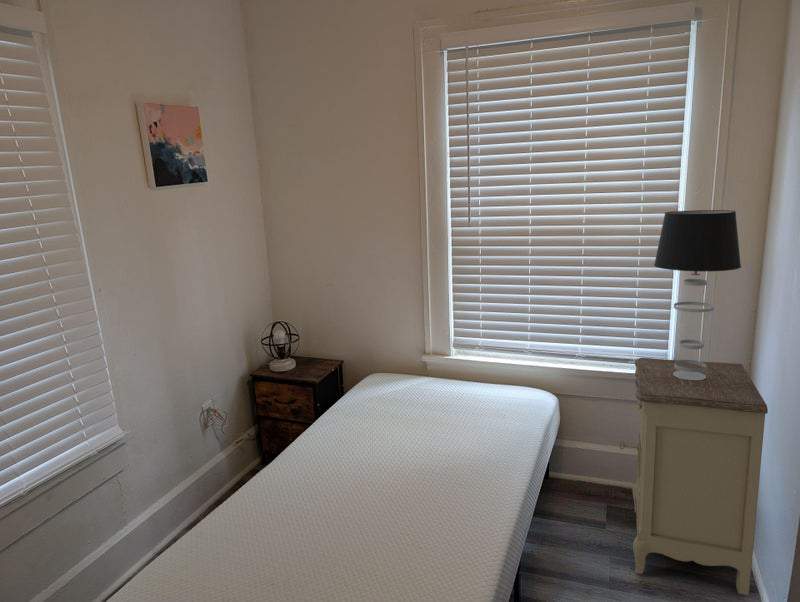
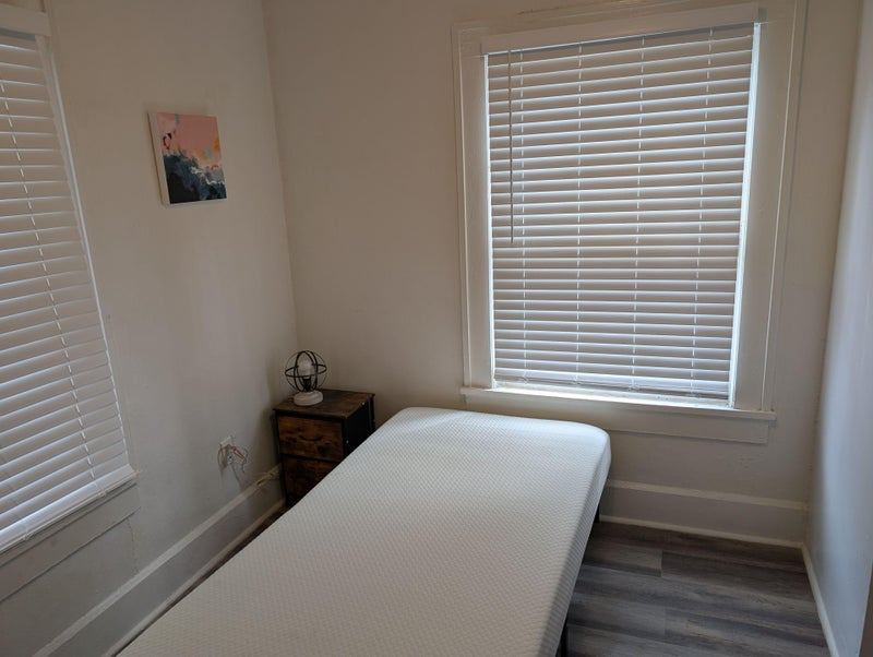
- nightstand [618,357,769,596]
- table lamp [653,209,742,380]
